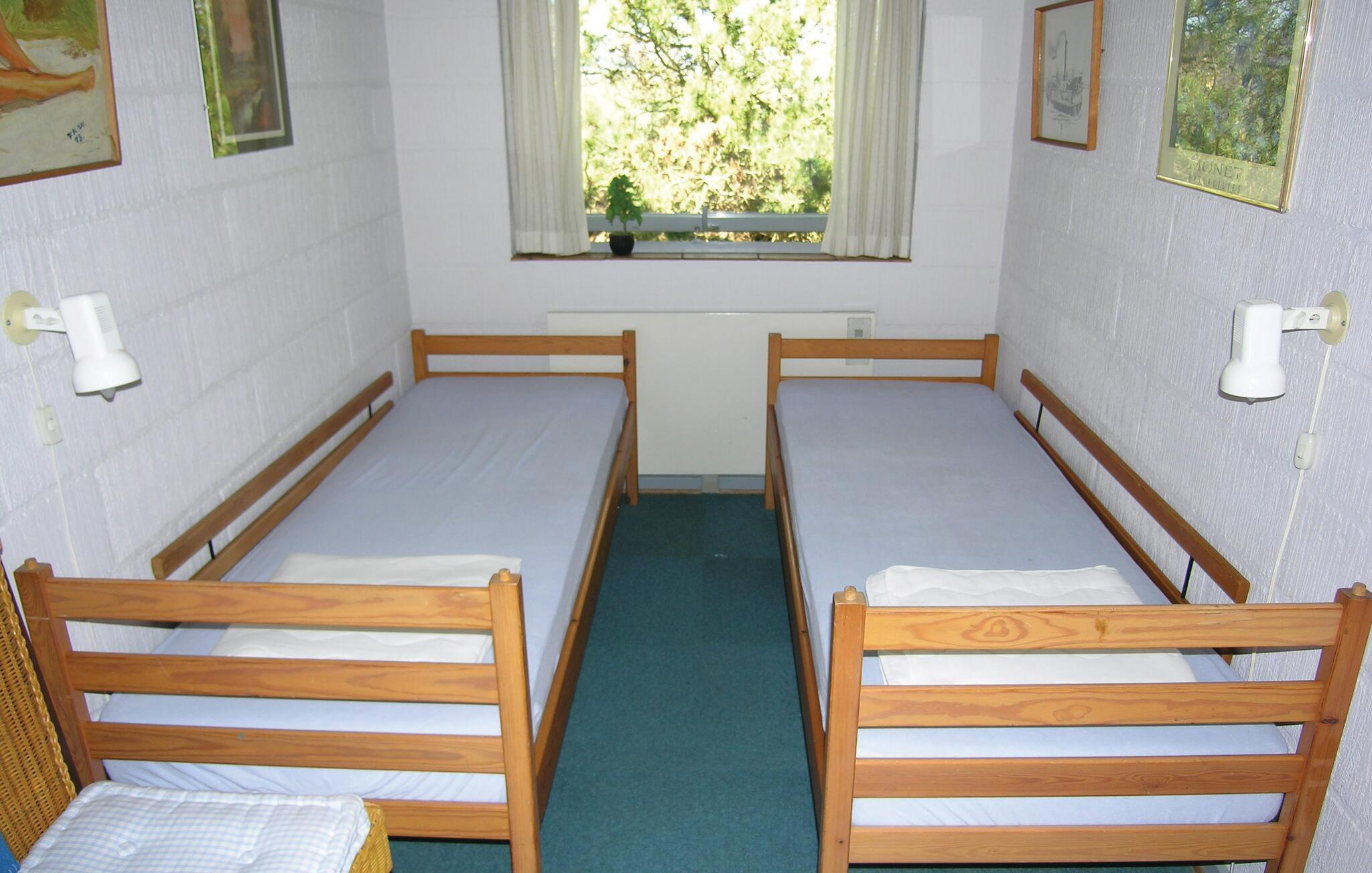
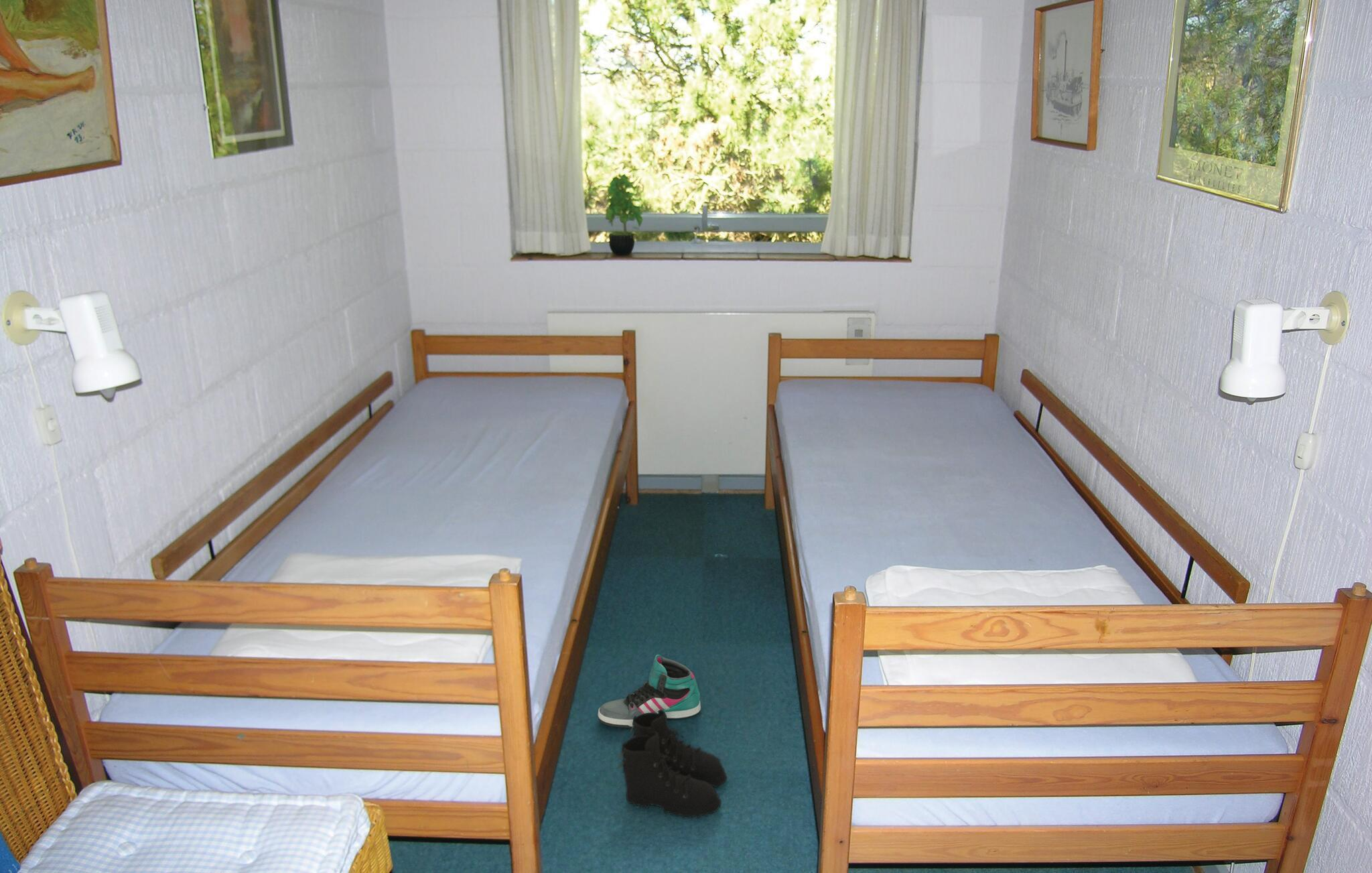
+ sneaker [598,654,701,728]
+ boots [618,710,728,819]
